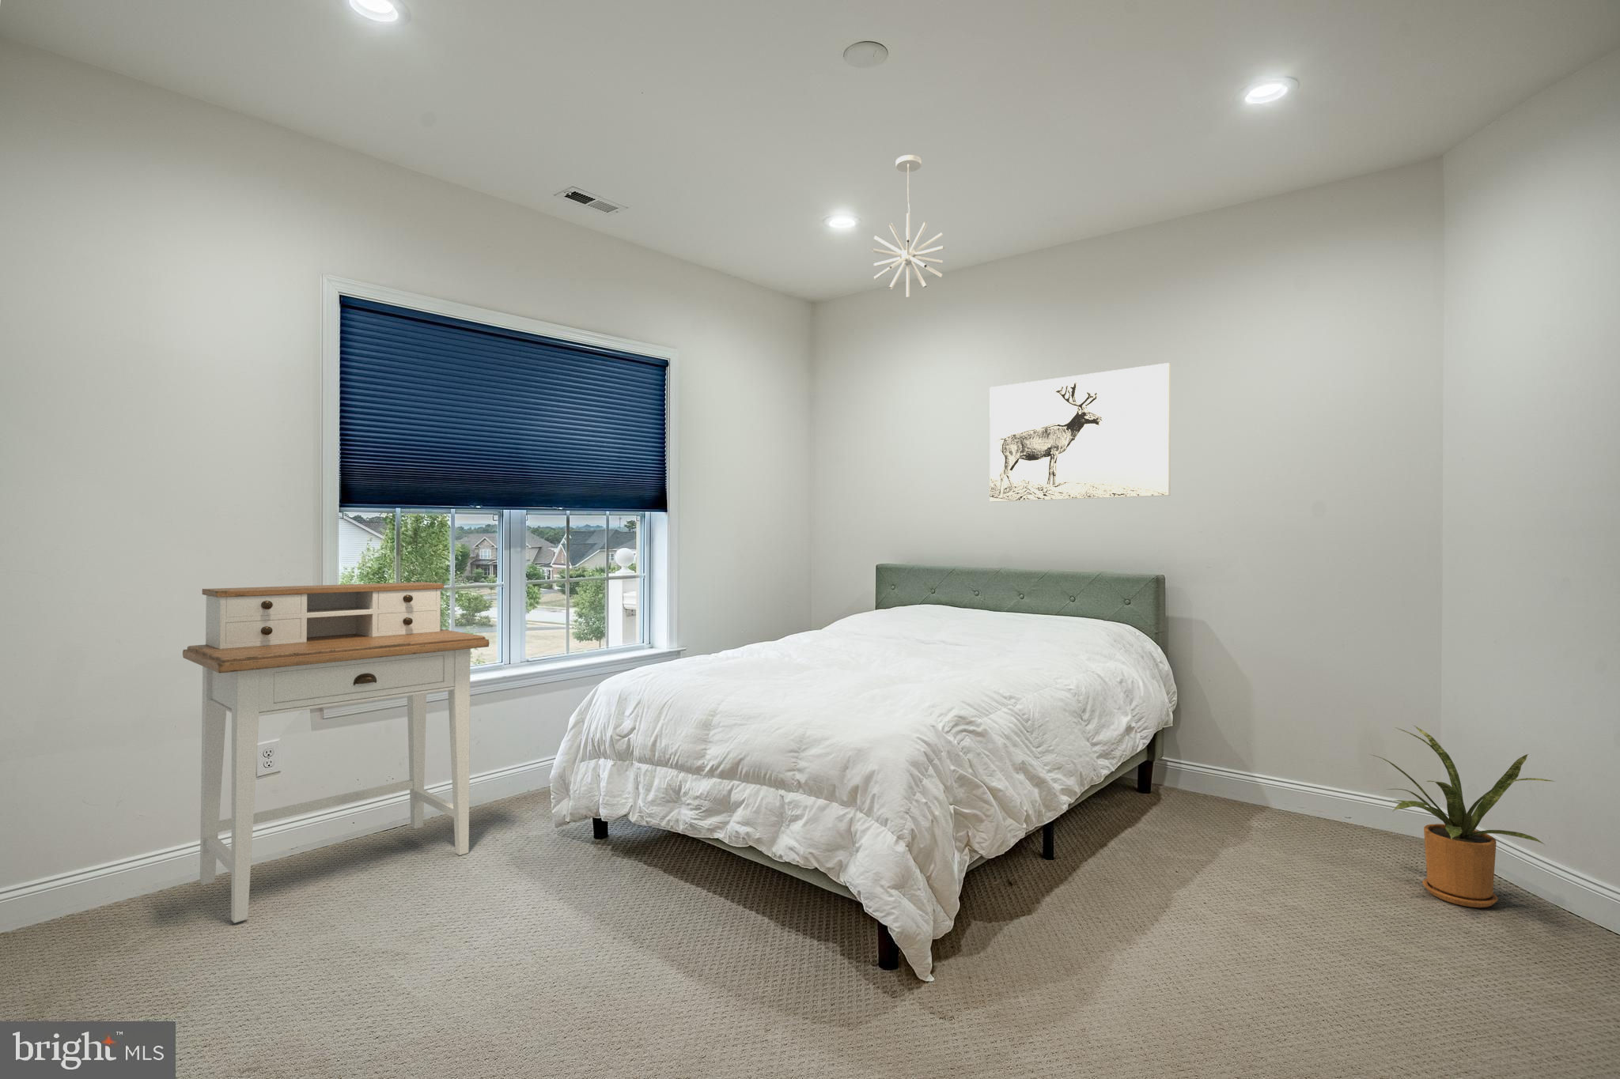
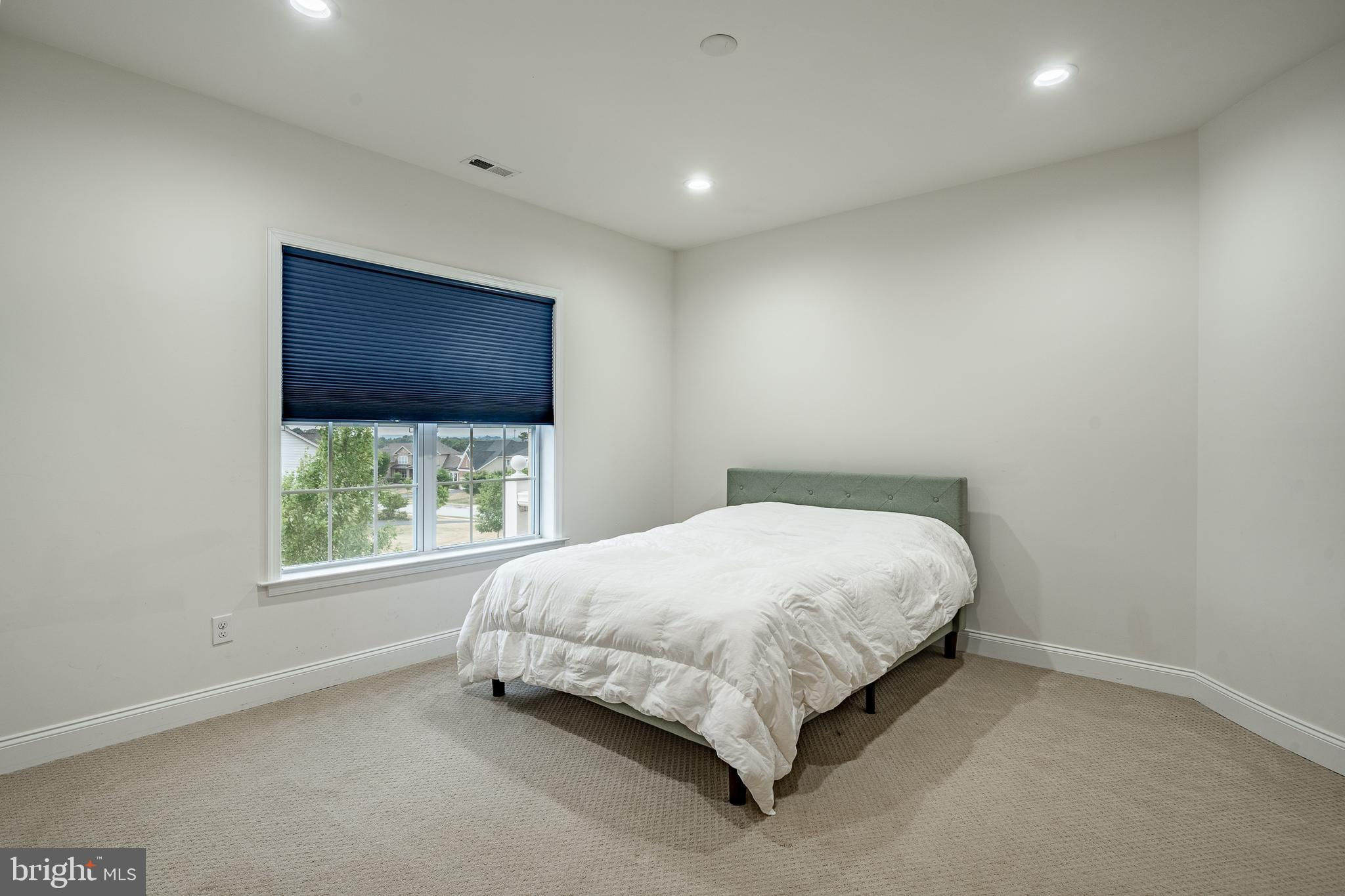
- wall art [989,362,1172,502]
- house plant [1368,725,1556,908]
- pendant light [872,154,946,297]
- desk [182,580,490,924]
